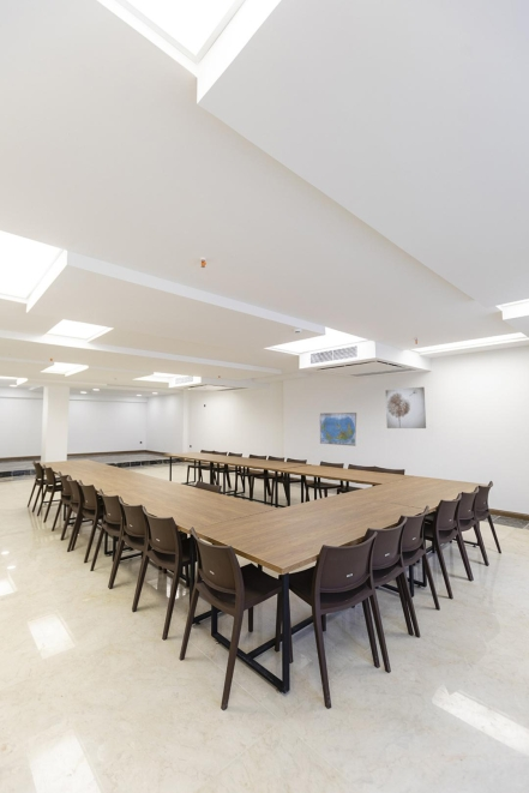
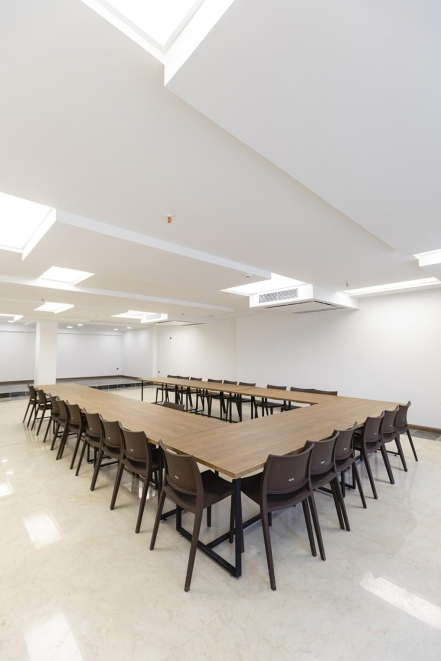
- world map [319,411,357,447]
- wall art [385,386,427,429]
